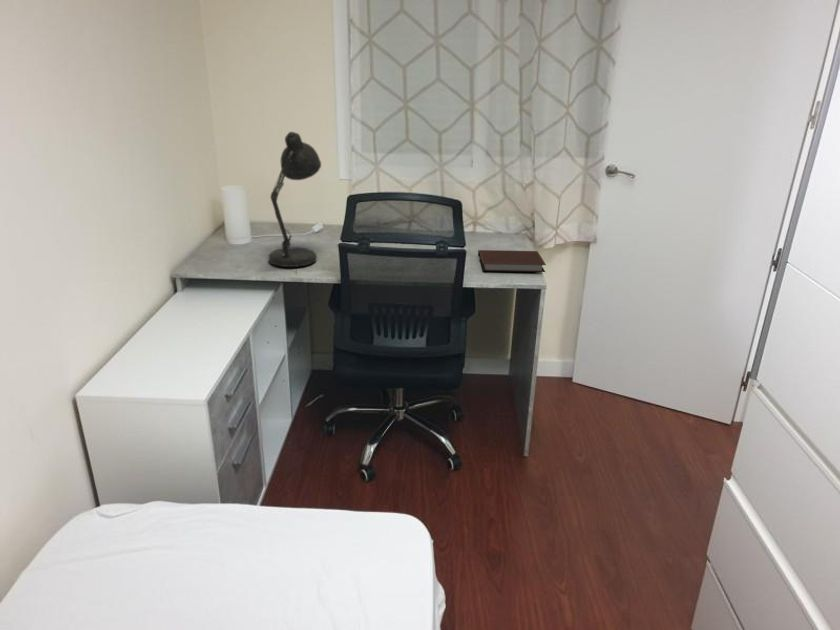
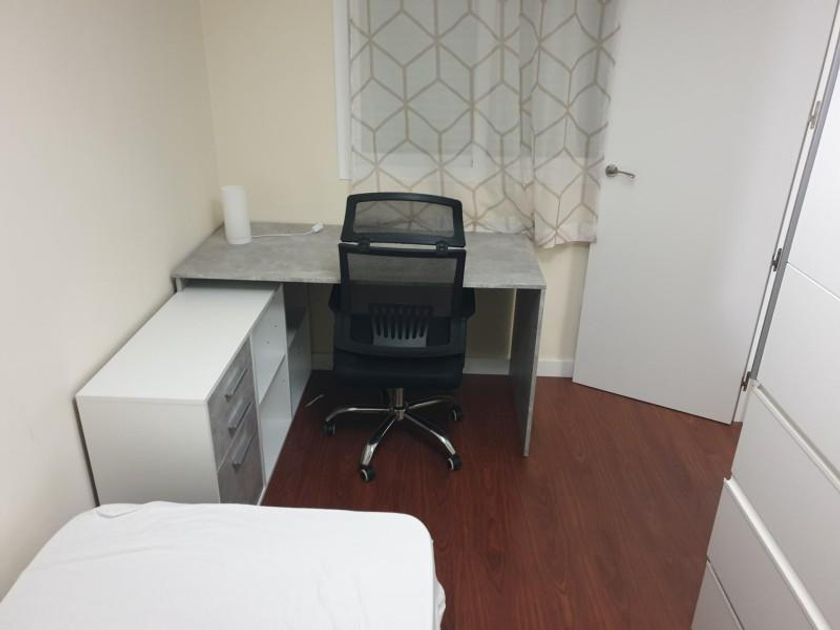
- desk lamp [268,131,322,273]
- notebook [477,249,547,273]
